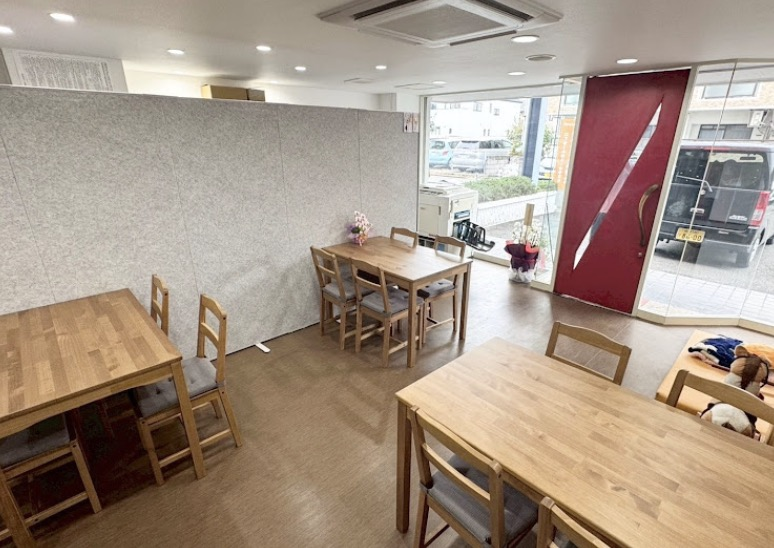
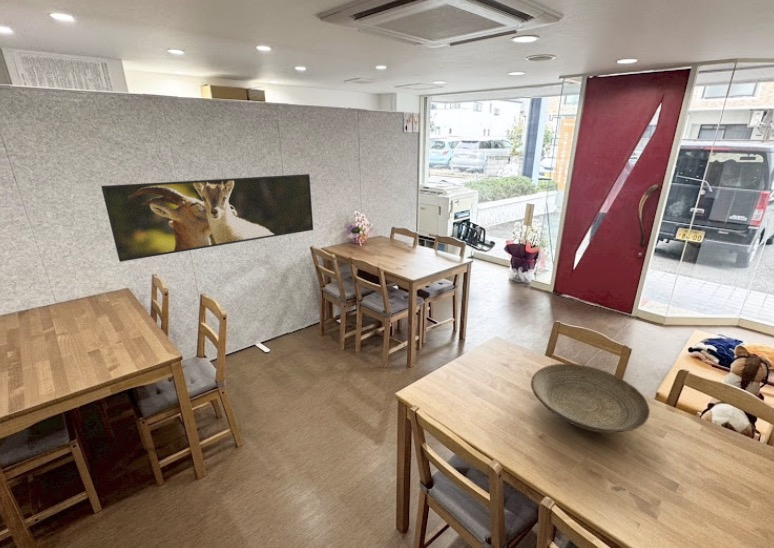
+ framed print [100,173,314,263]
+ decorative bowl [530,362,651,434]
